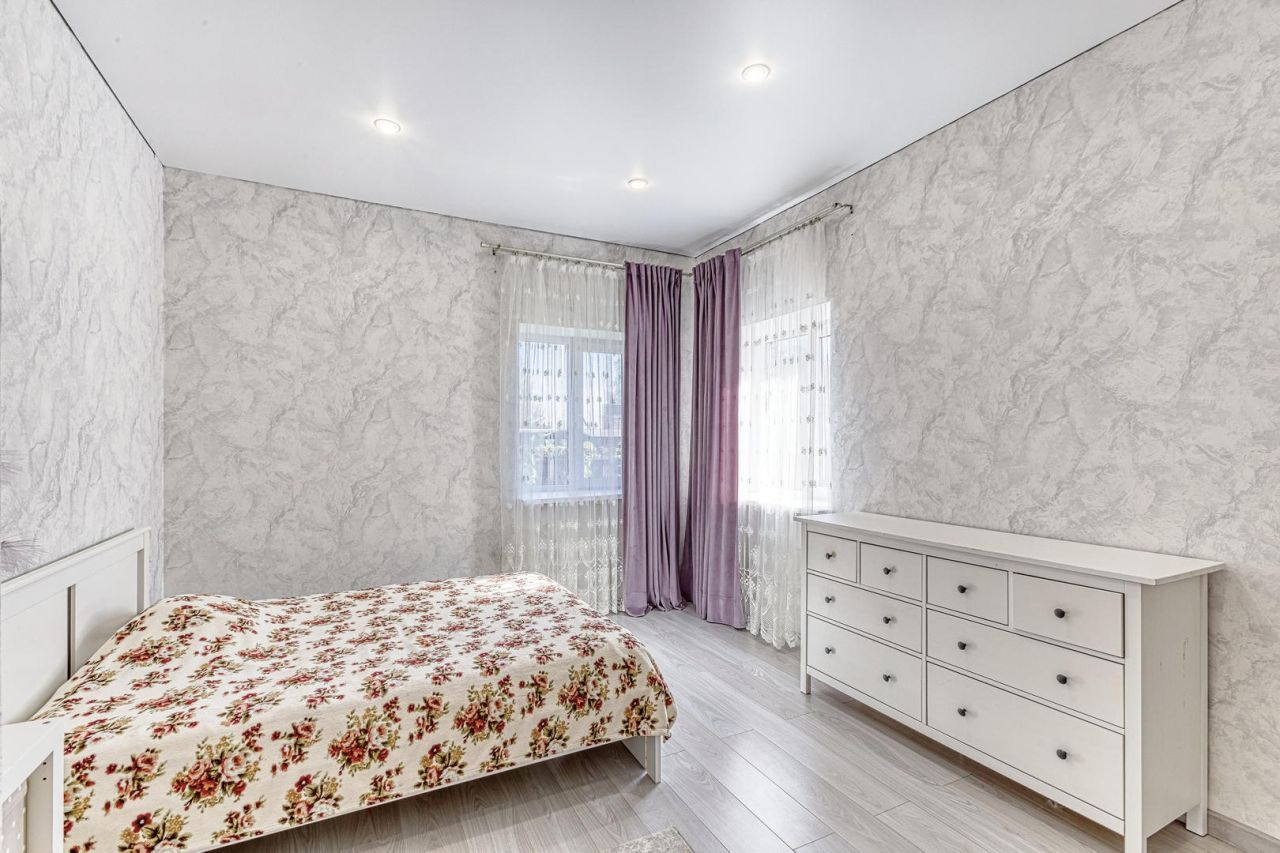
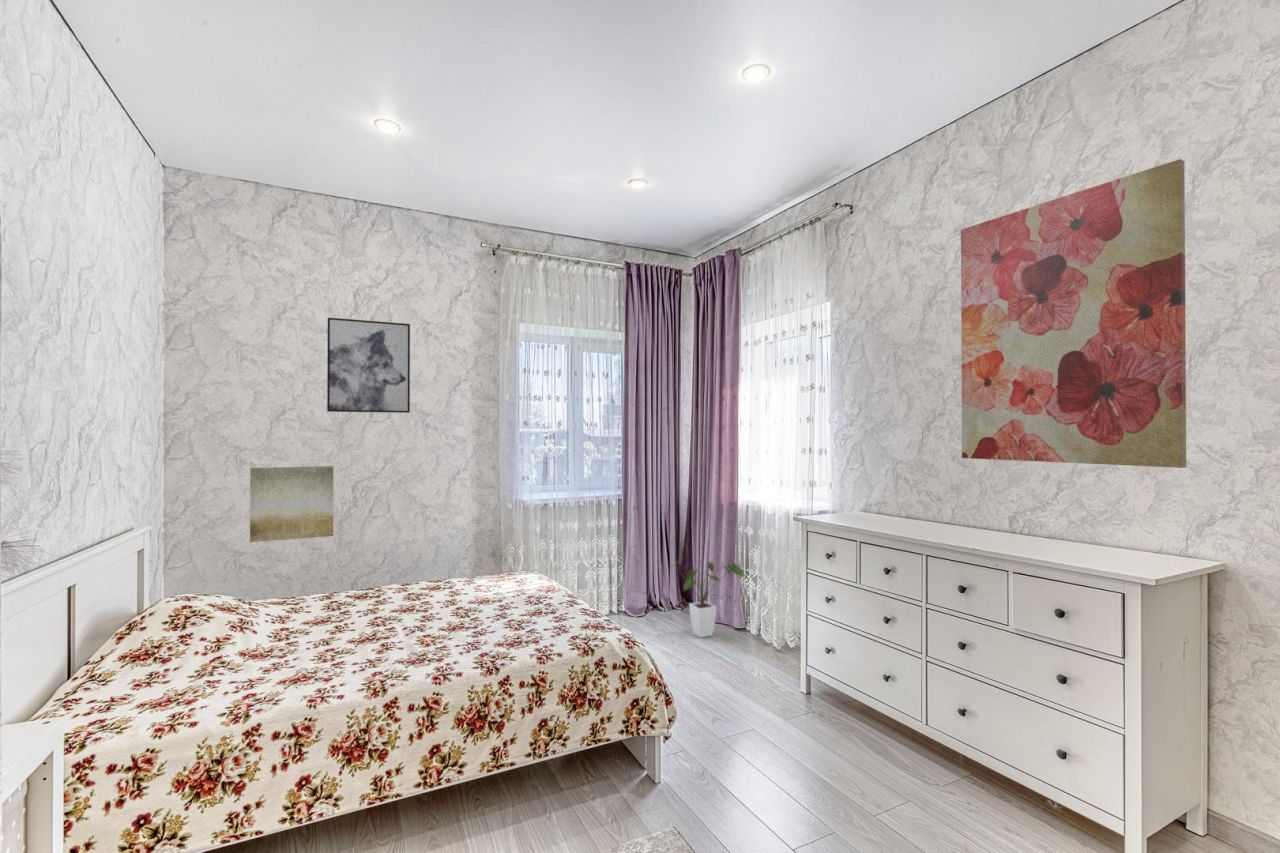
+ wall art [326,317,411,414]
+ wall art [249,465,334,543]
+ wall art [960,158,1187,469]
+ house plant [668,559,745,639]
